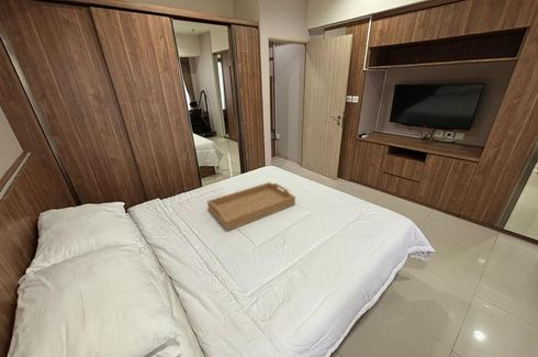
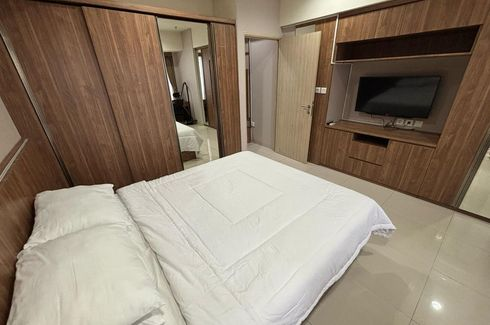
- serving tray [206,181,296,233]
